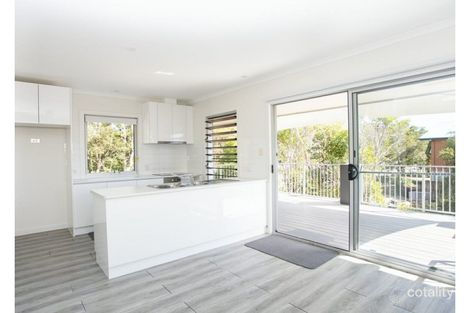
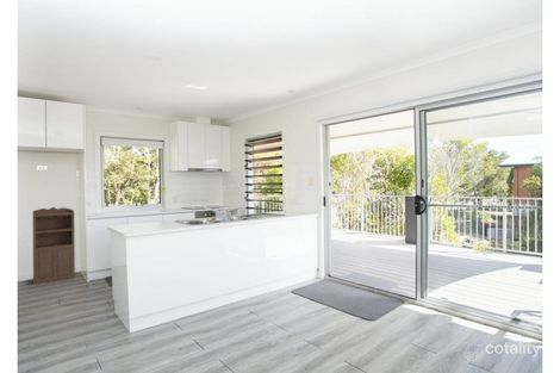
+ storage cabinet [32,206,76,285]
